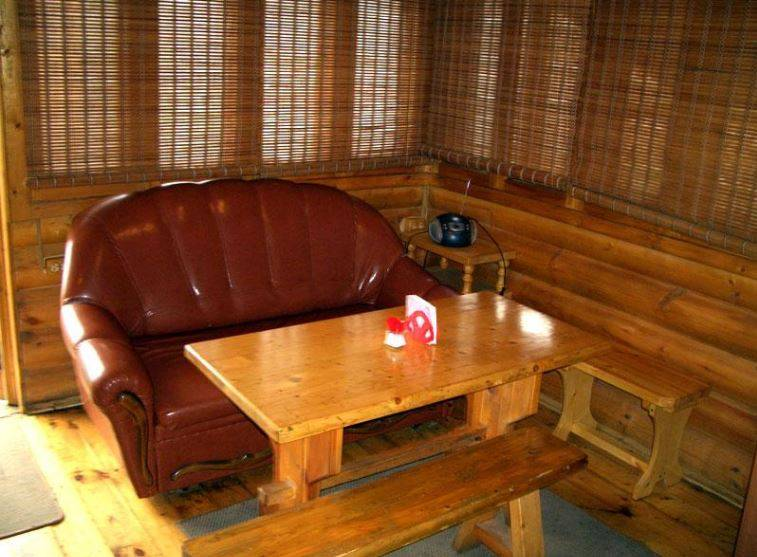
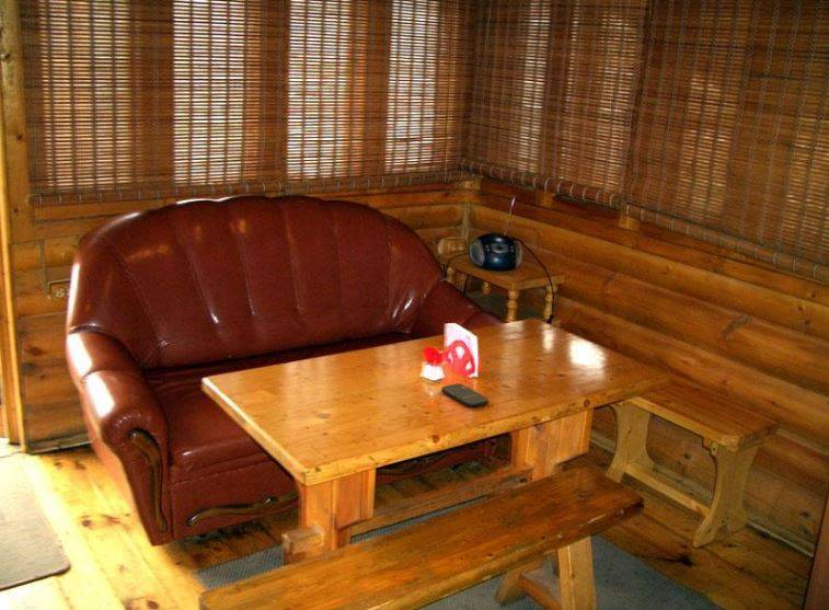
+ smartphone [440,382,490,408]
